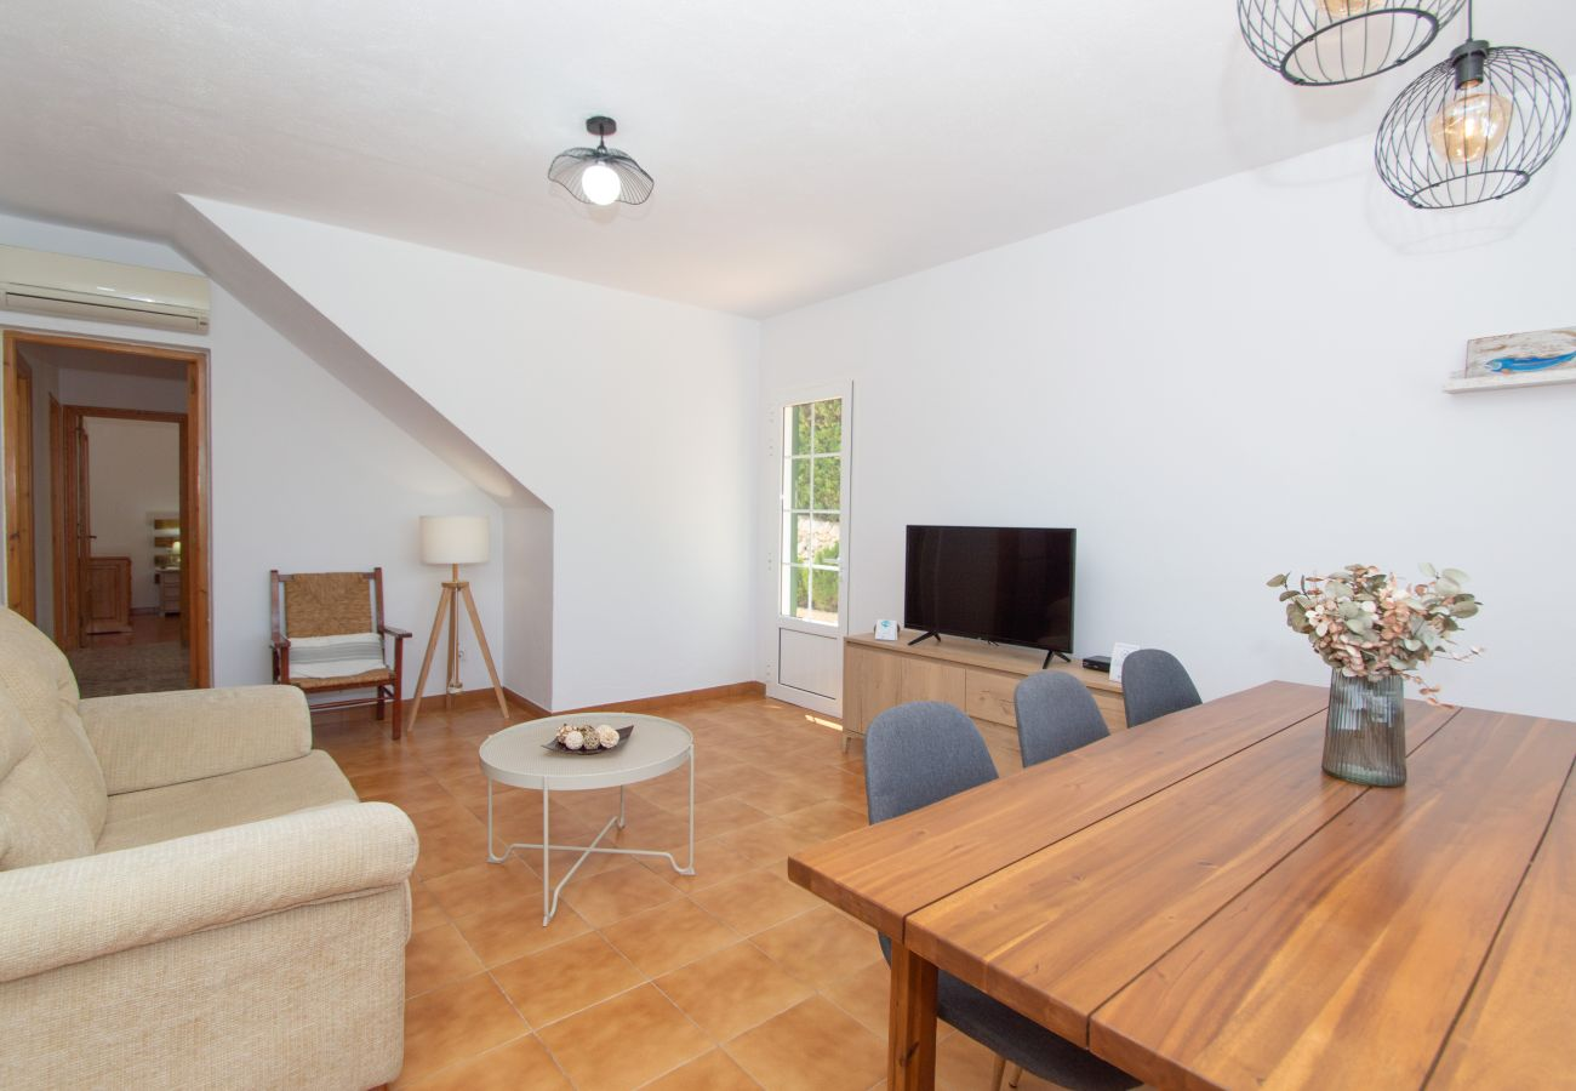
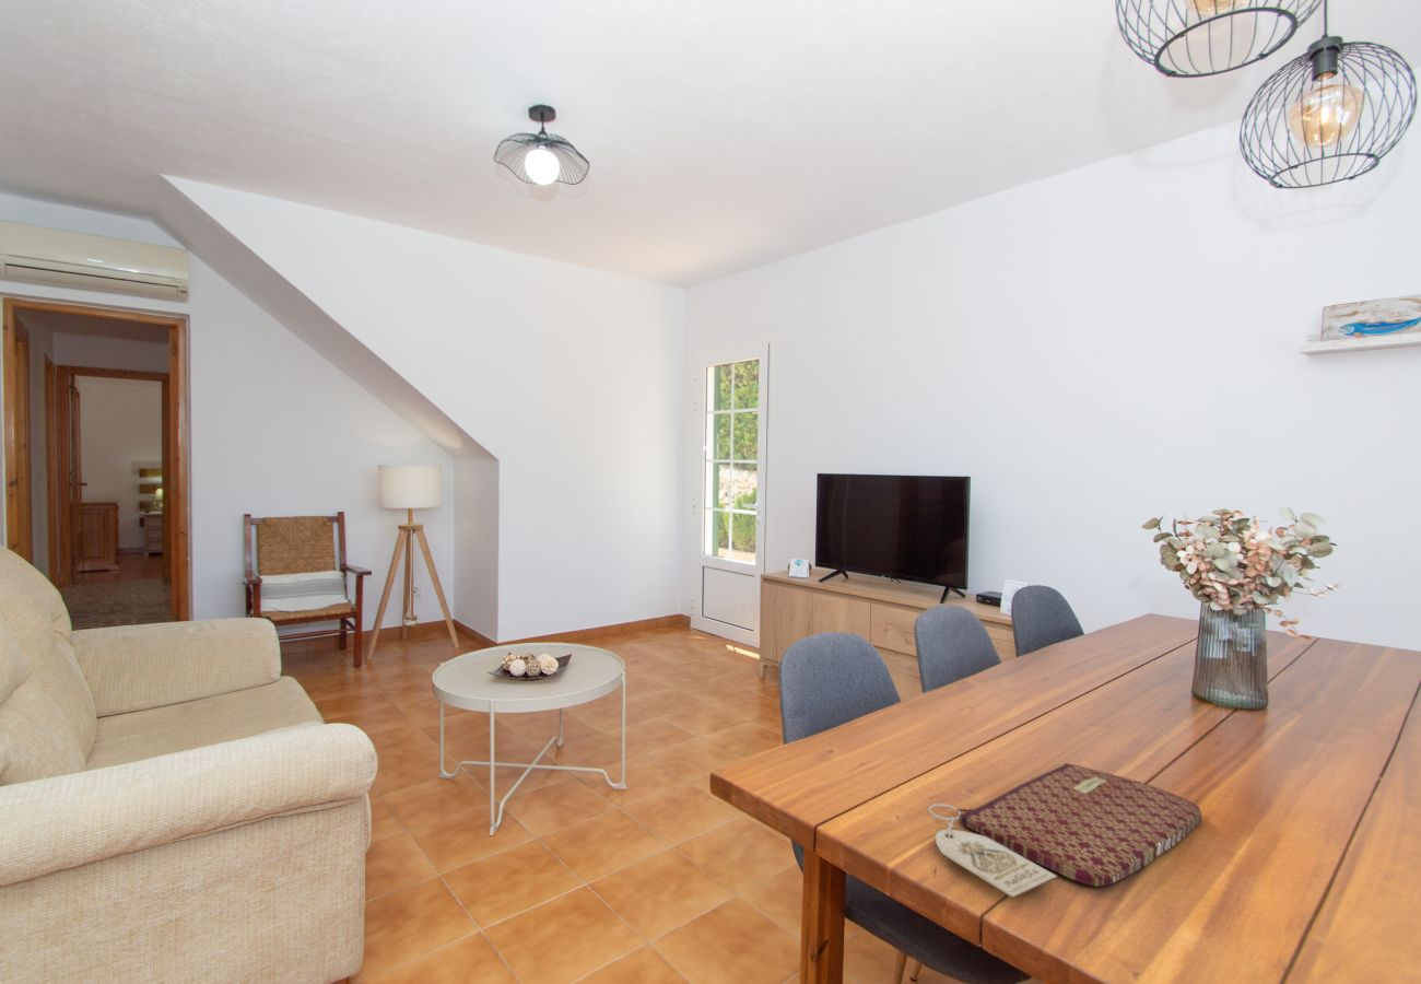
+ placemat [928,762,1203,900]
